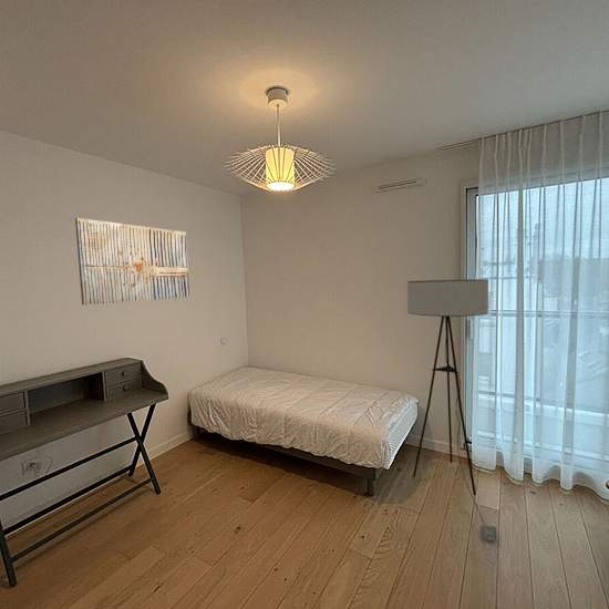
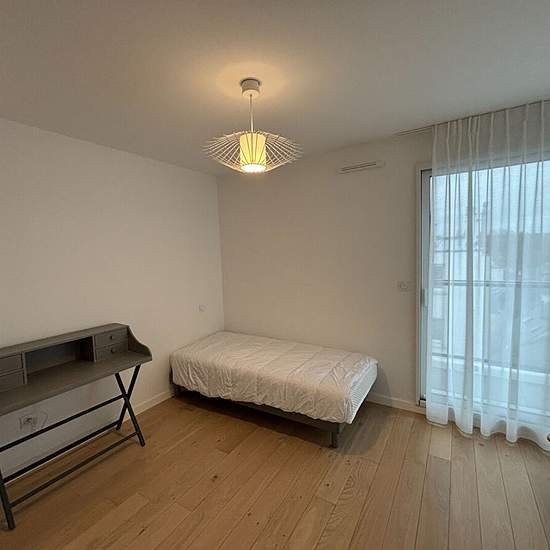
- floor lamp [406,278,498,541]
- wall art [74,217,190,306]
